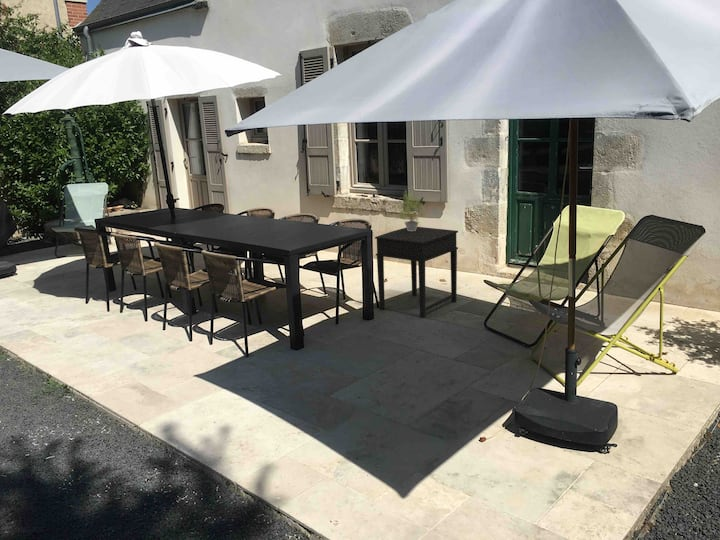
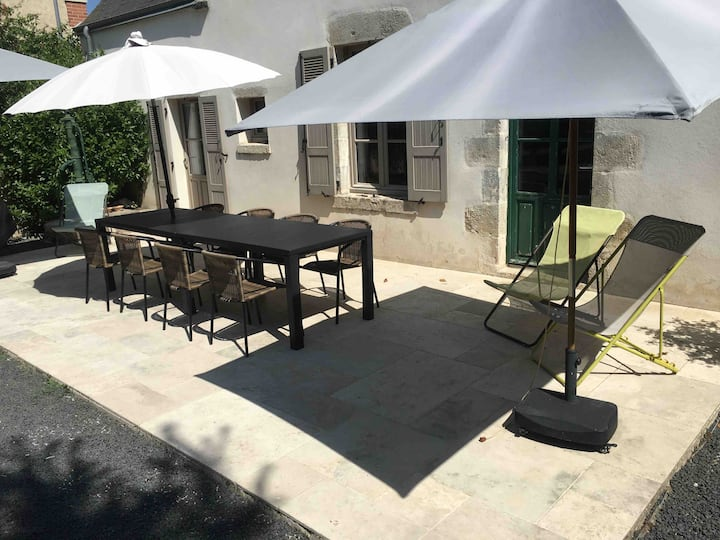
- potted plant [394,189,427,231]
- side table [374,226,459,319]
